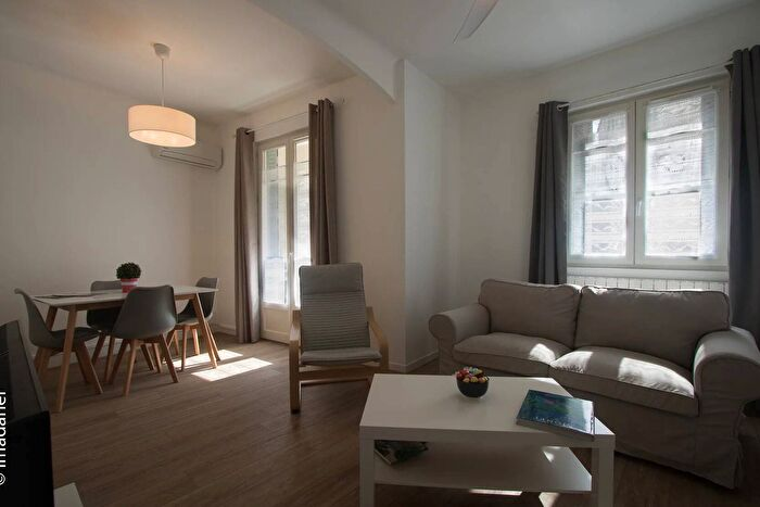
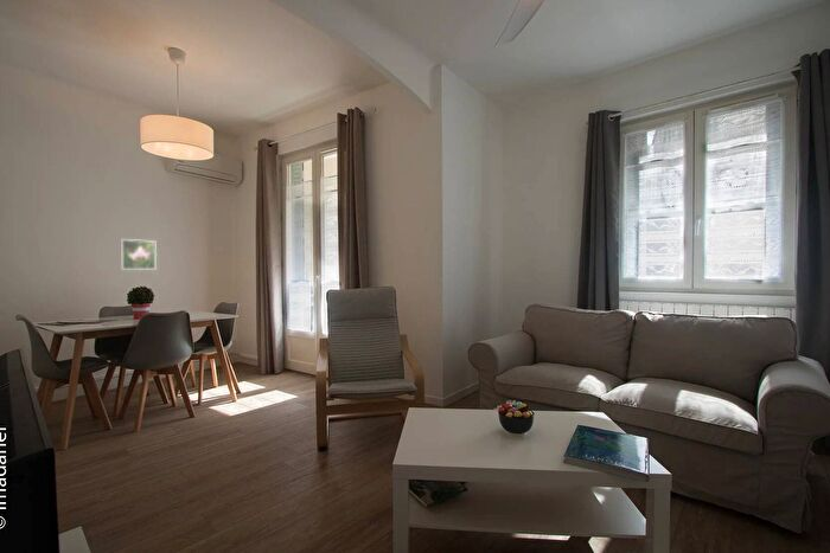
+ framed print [120,238,158,271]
